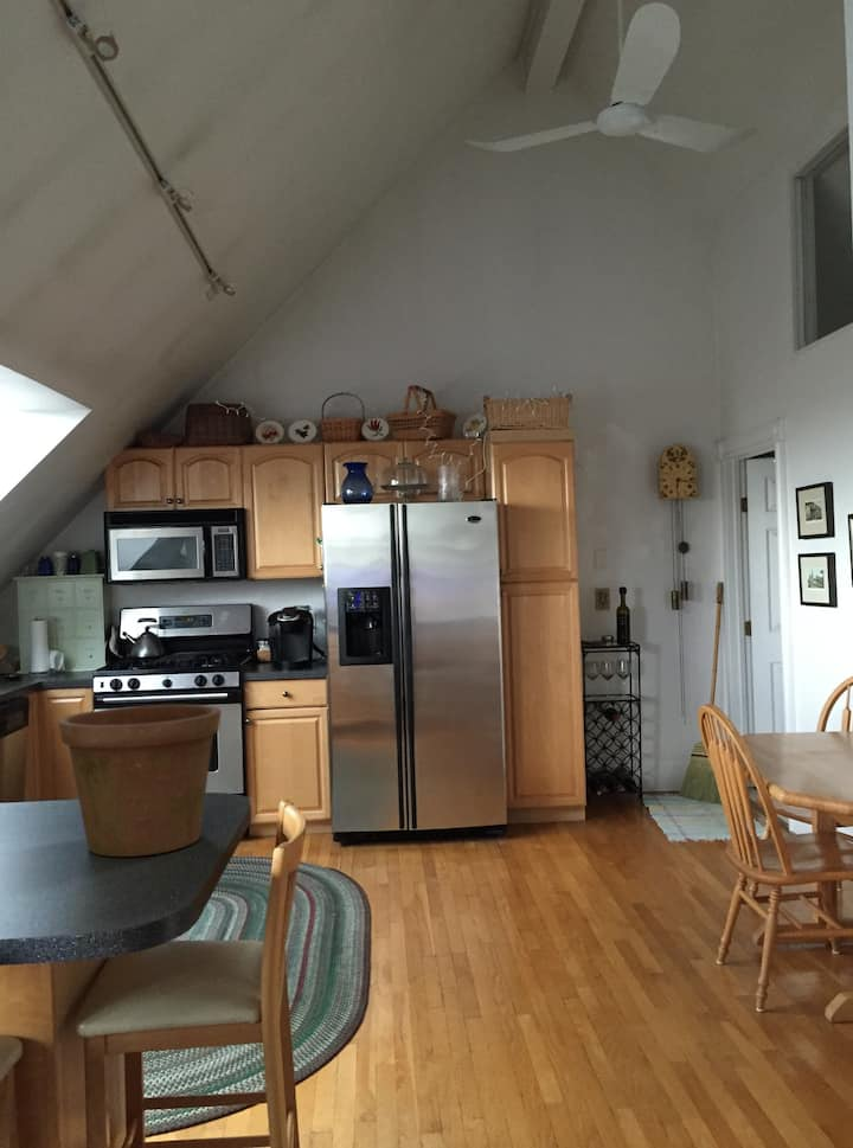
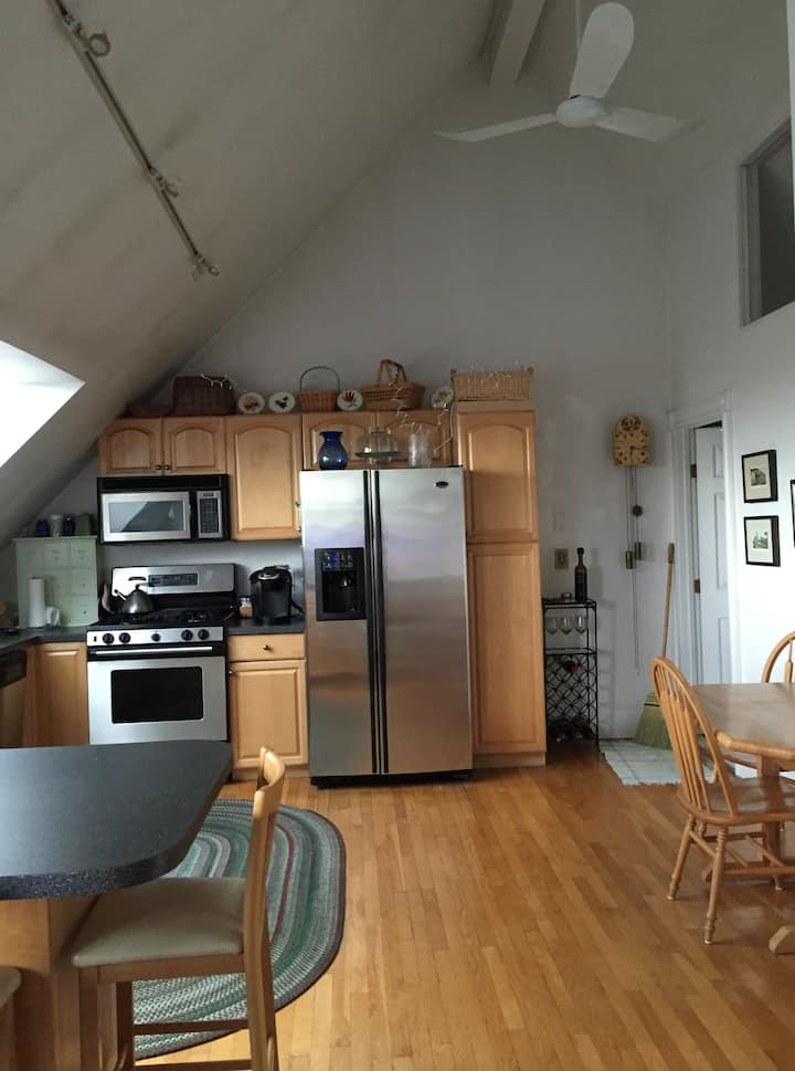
- flower pot [57,704,223,858]
